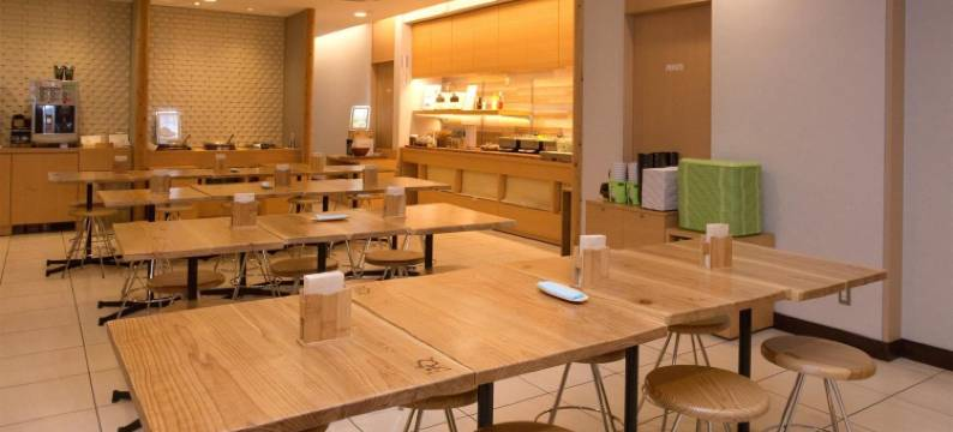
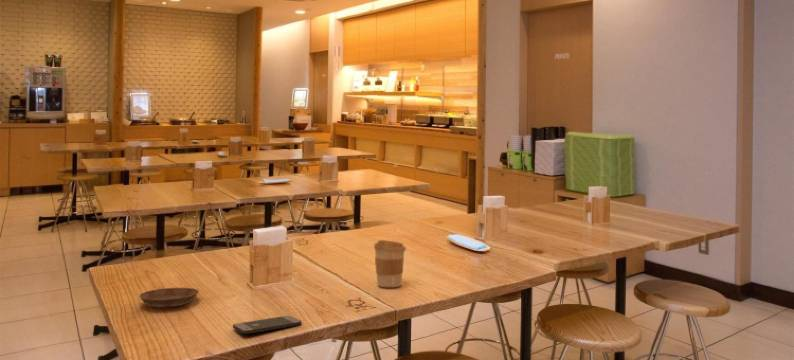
+ coffee cup [373,239,407,288]
+ smartphone [232,315,302,335]
+ saucer [138,287,200,308]
